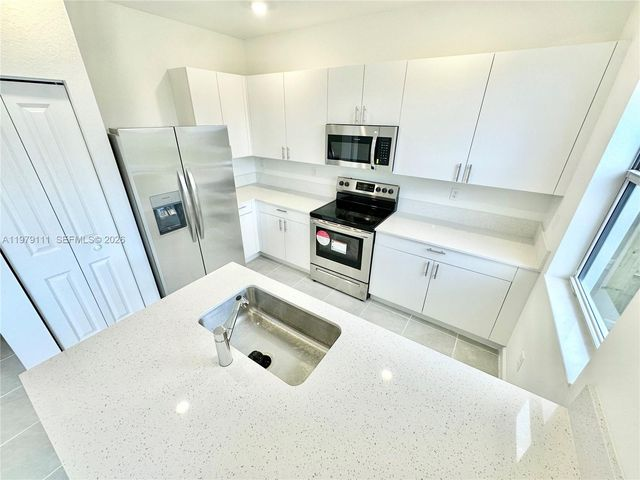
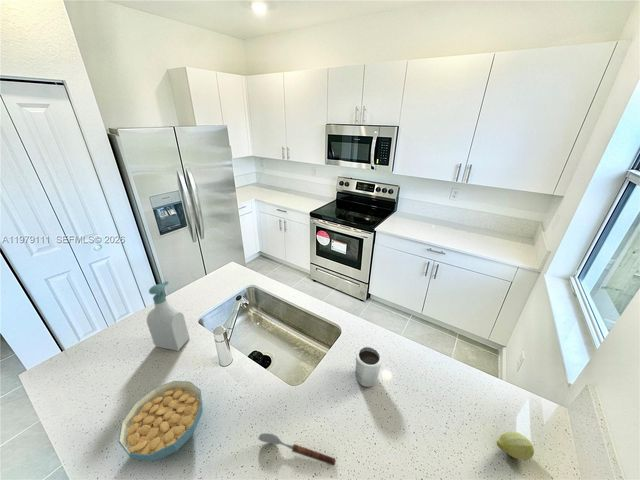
+ fruit [496,431,535,461]
+ soupspoon [258,432,337,466]
+ mug [355,344,383,388]
+ cereal bowl [117,380,203,462]
+ soap bottle [146,280,191,352]
